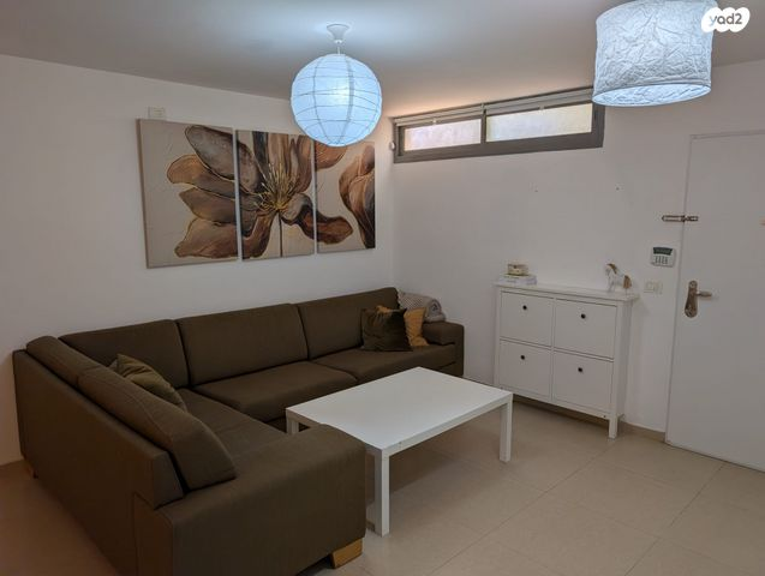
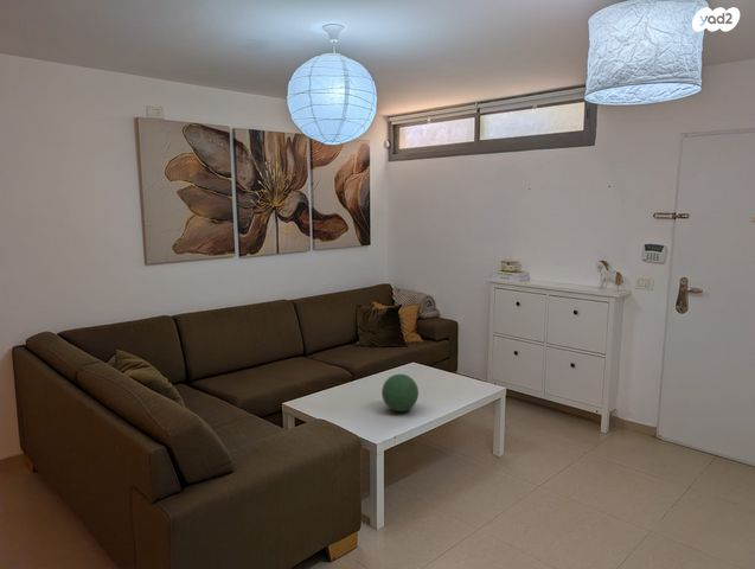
+ decorative orb [380,373,420,413]
